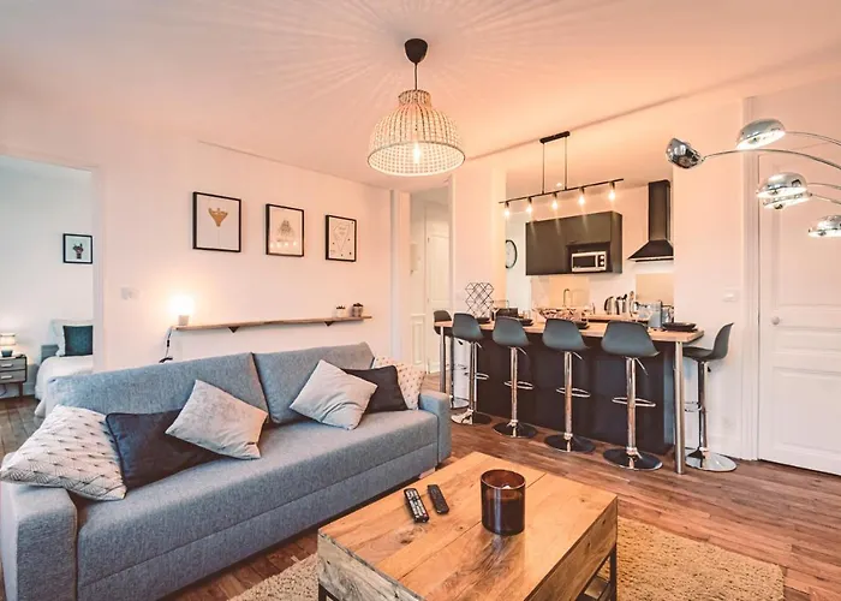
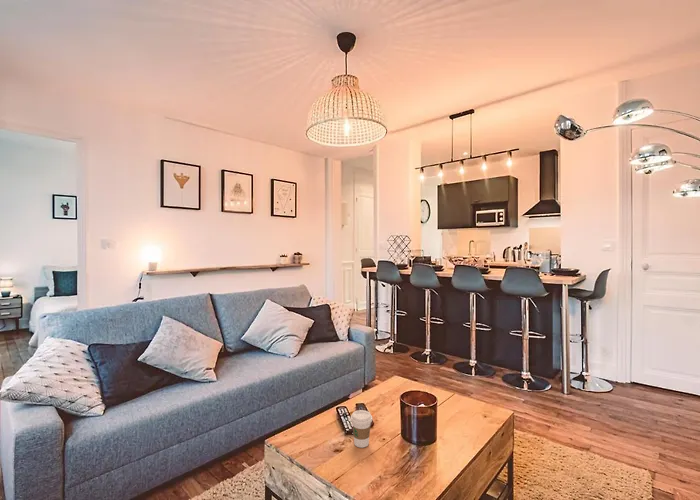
+ coffee cup [350,409,373,449]
